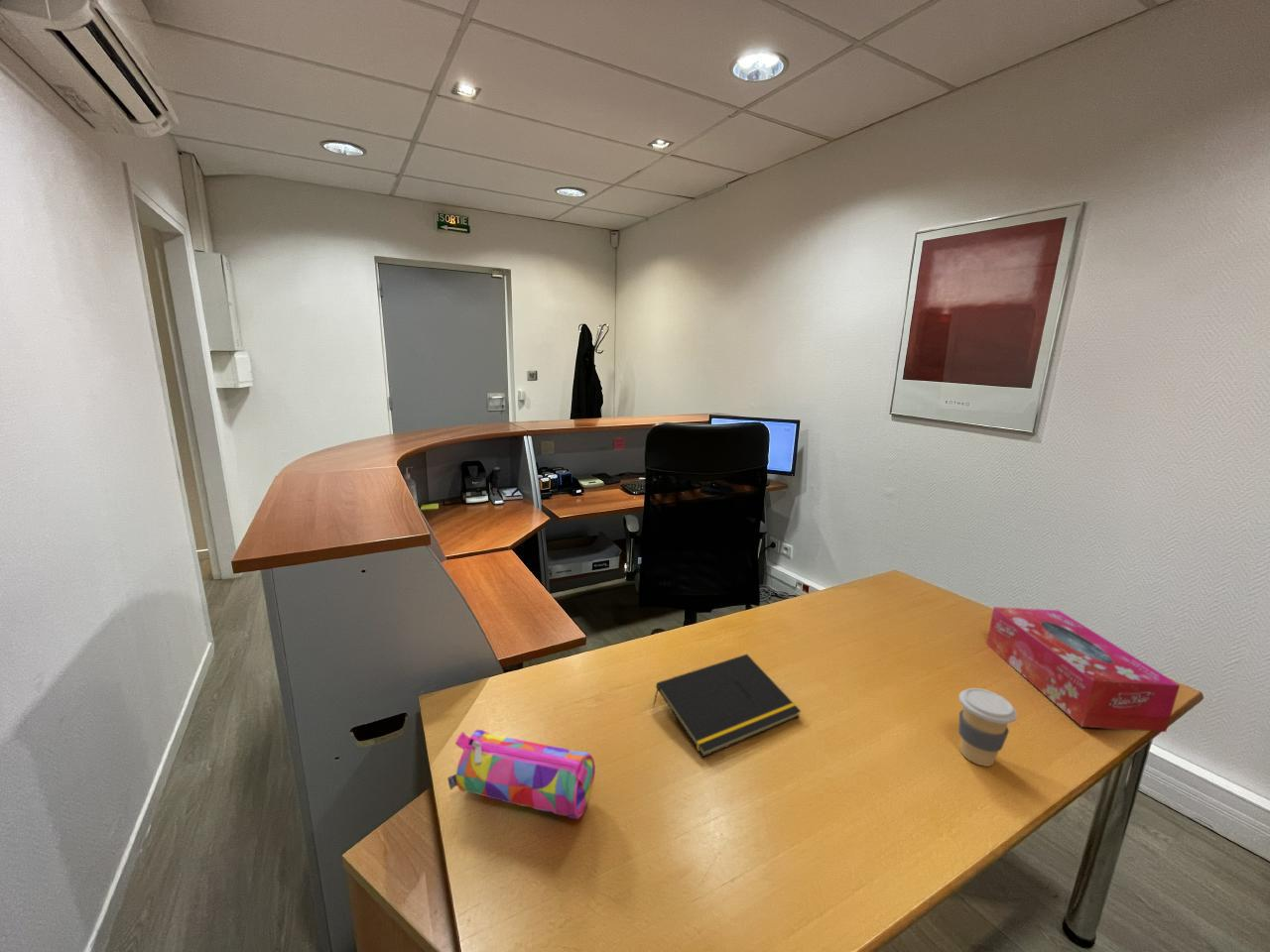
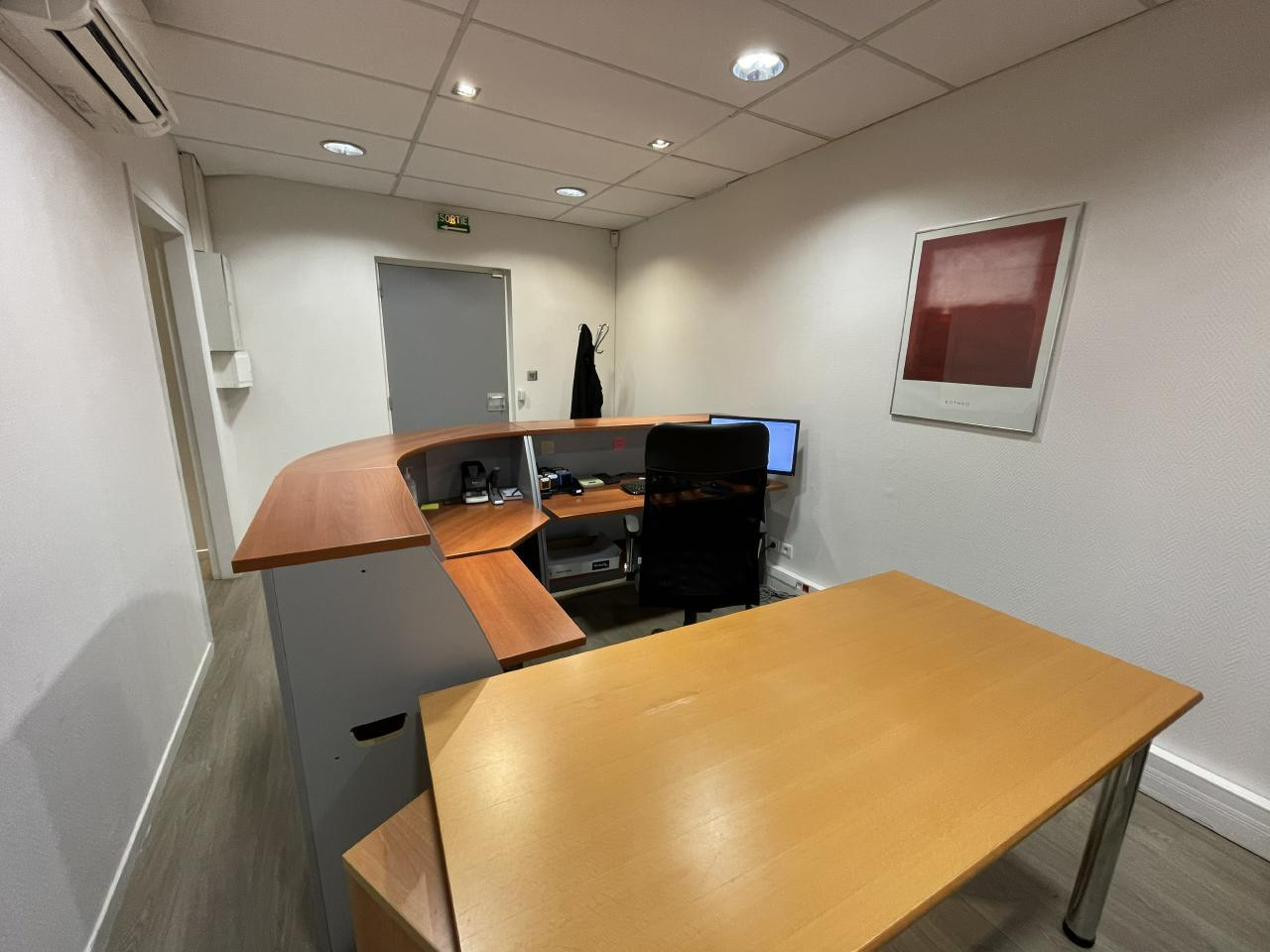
- pencil case [446,729,596,820]
- tissue box [985,606,1181,733]
- notepad [652,654,802,758]
- coffee cup [957,687,1018,768]
